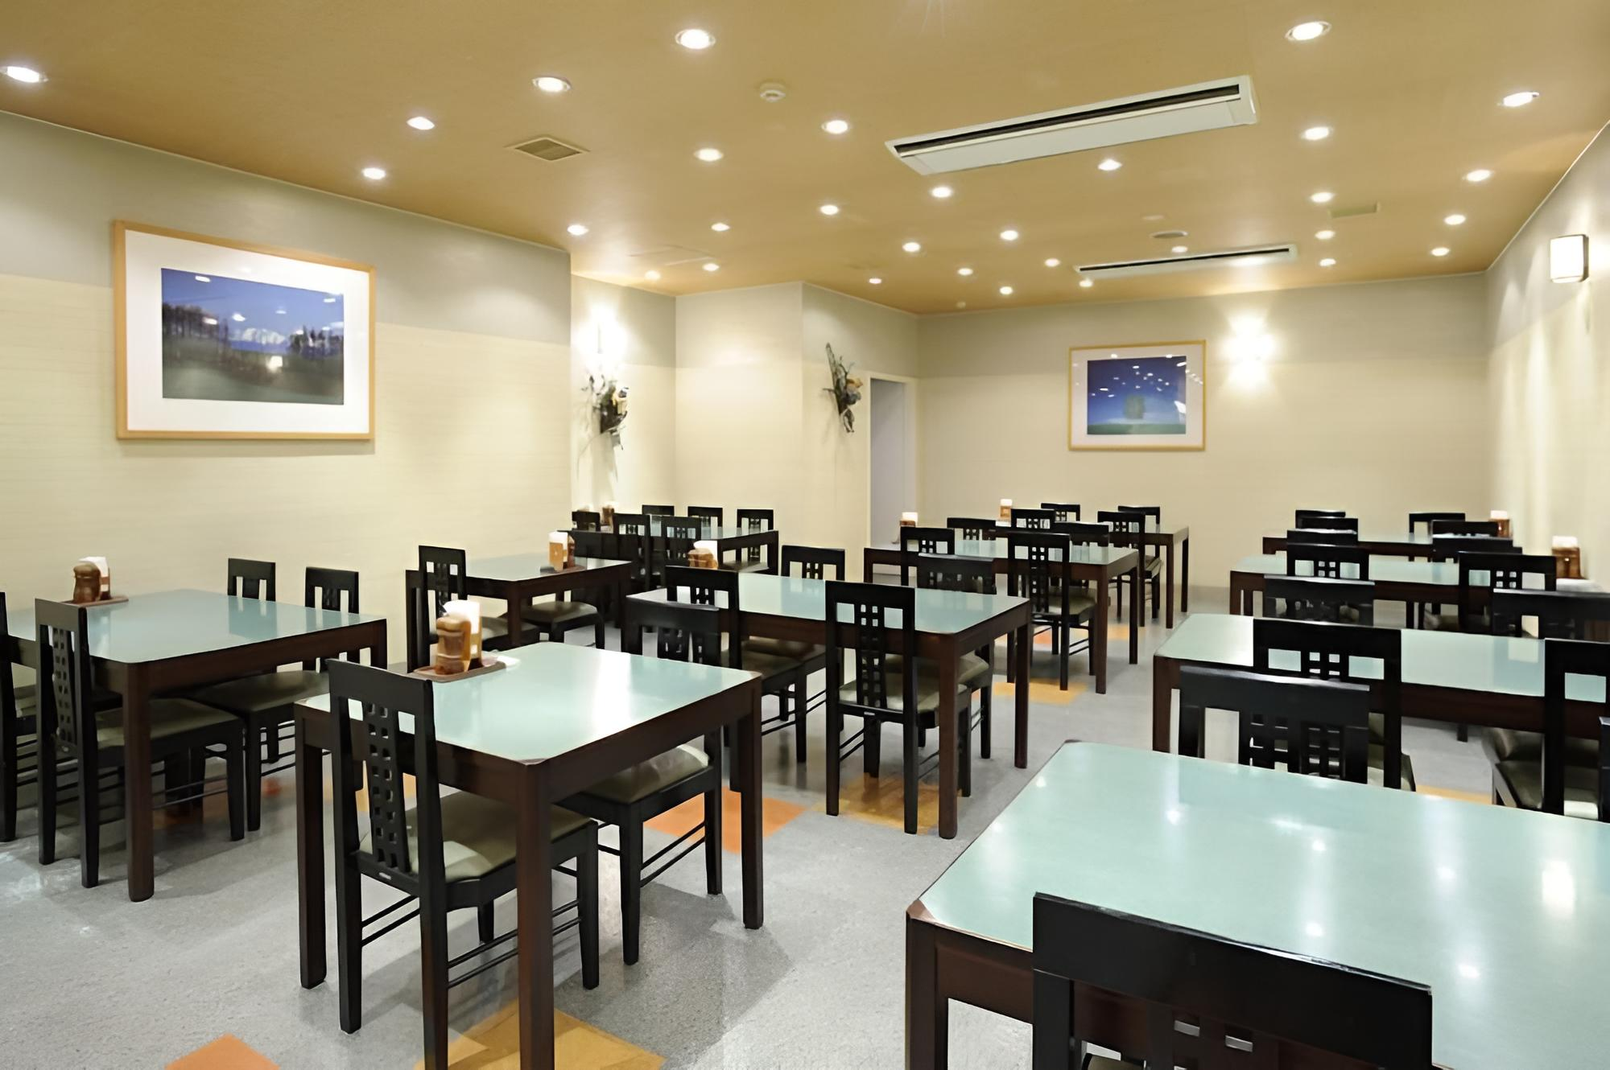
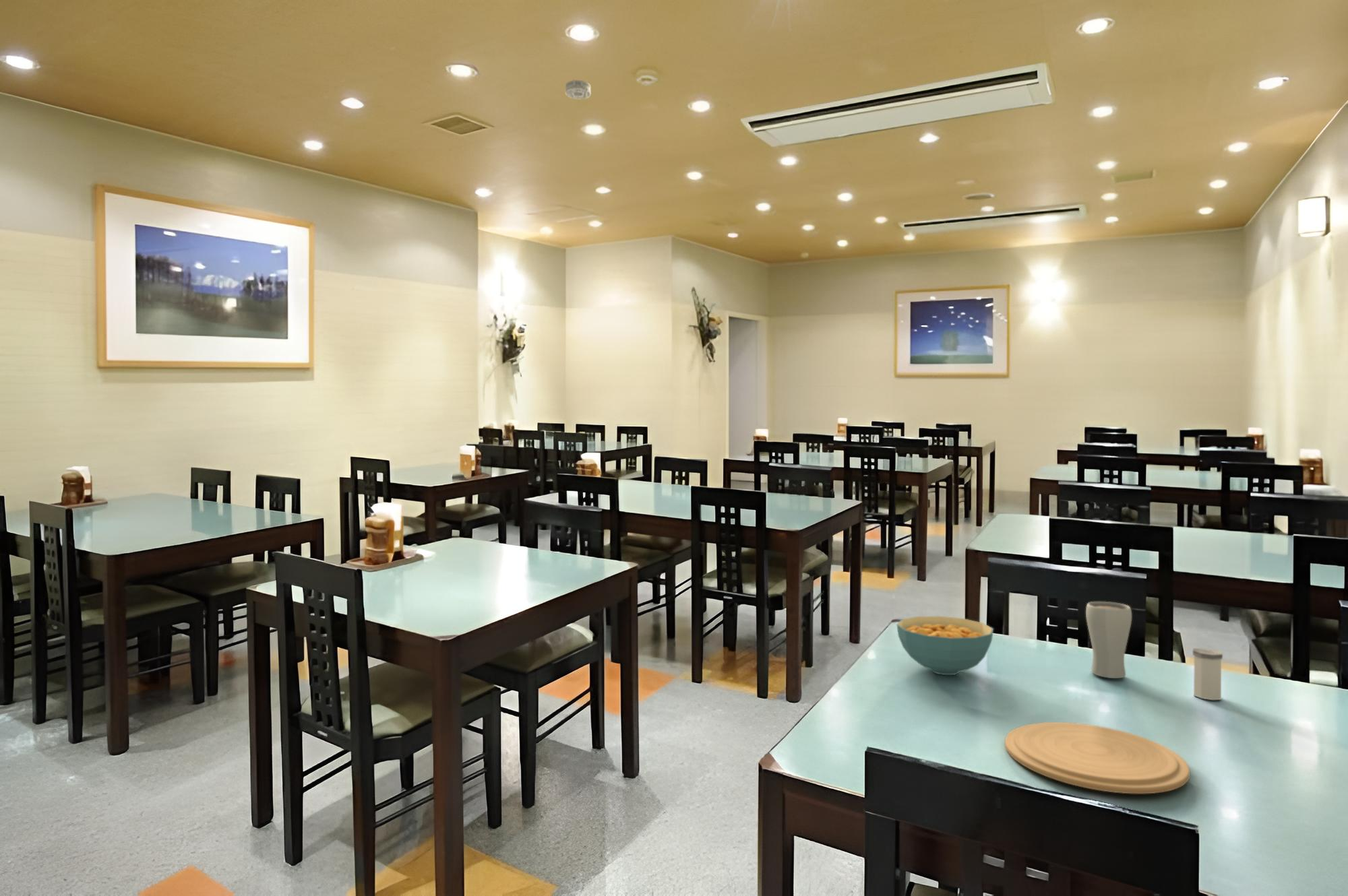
+ salt shaker [1192,647,1223,701]
+ smoke detector [565,79,591,100]
+ plate [1004,722,1191,794]
+ cereal bowl [896,615,994,676]
+ drinking glass [1085,601,1132,679]
